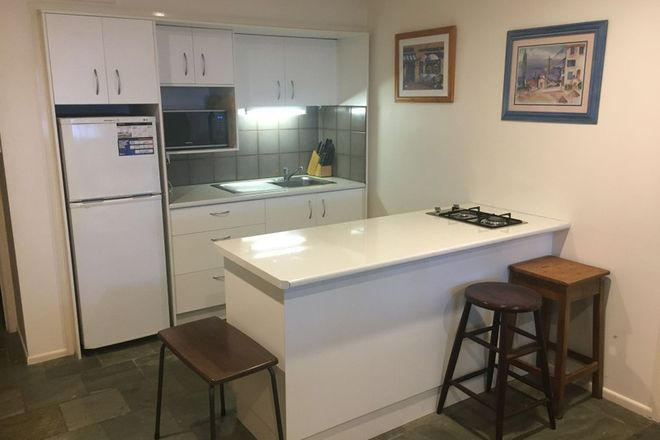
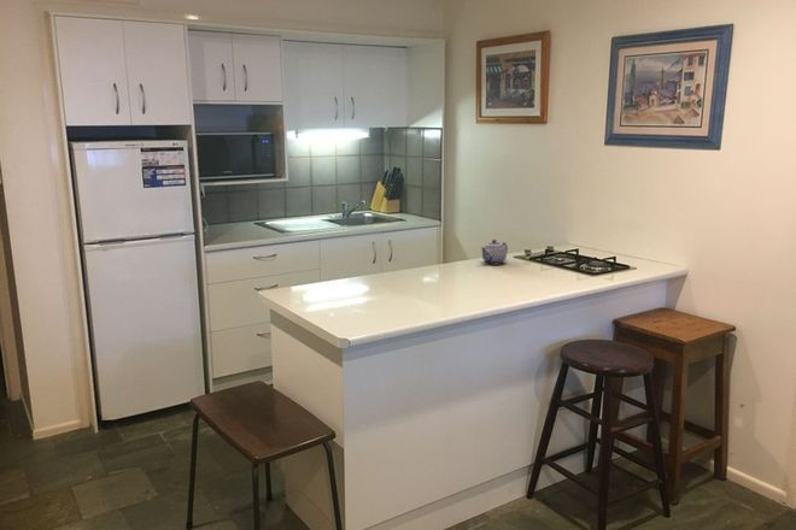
+ teapot [480,238,509,266]
